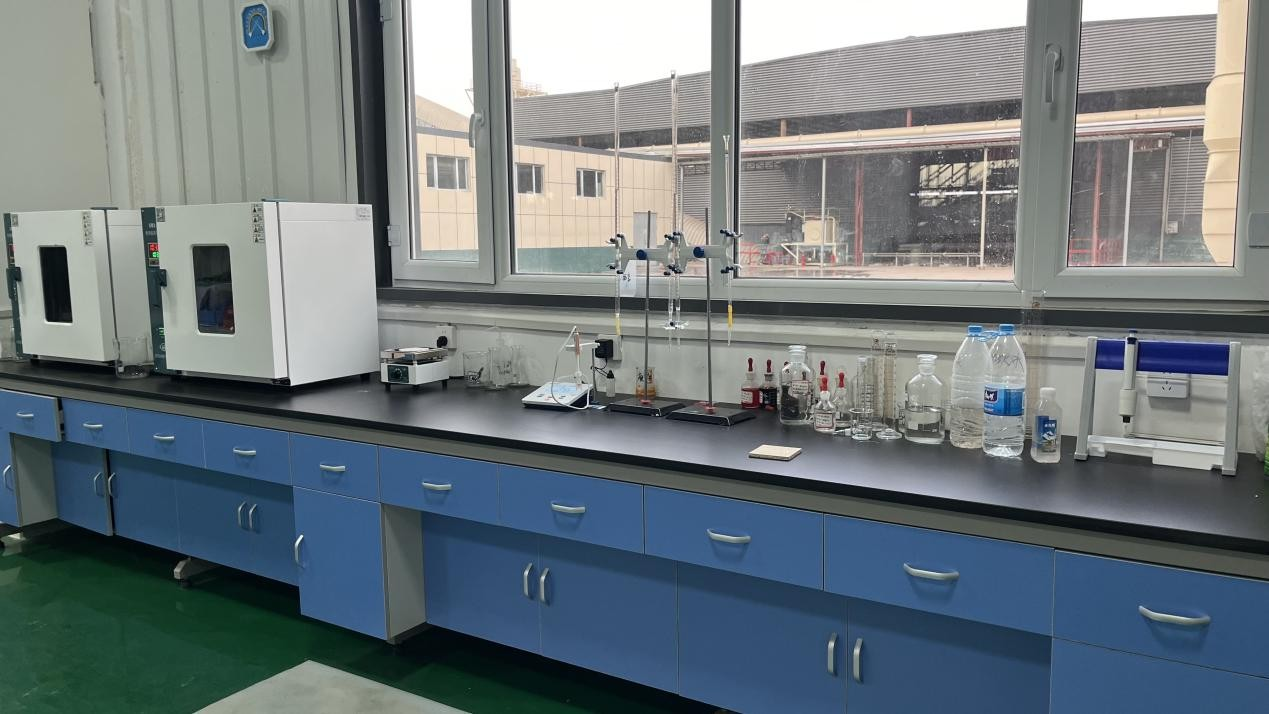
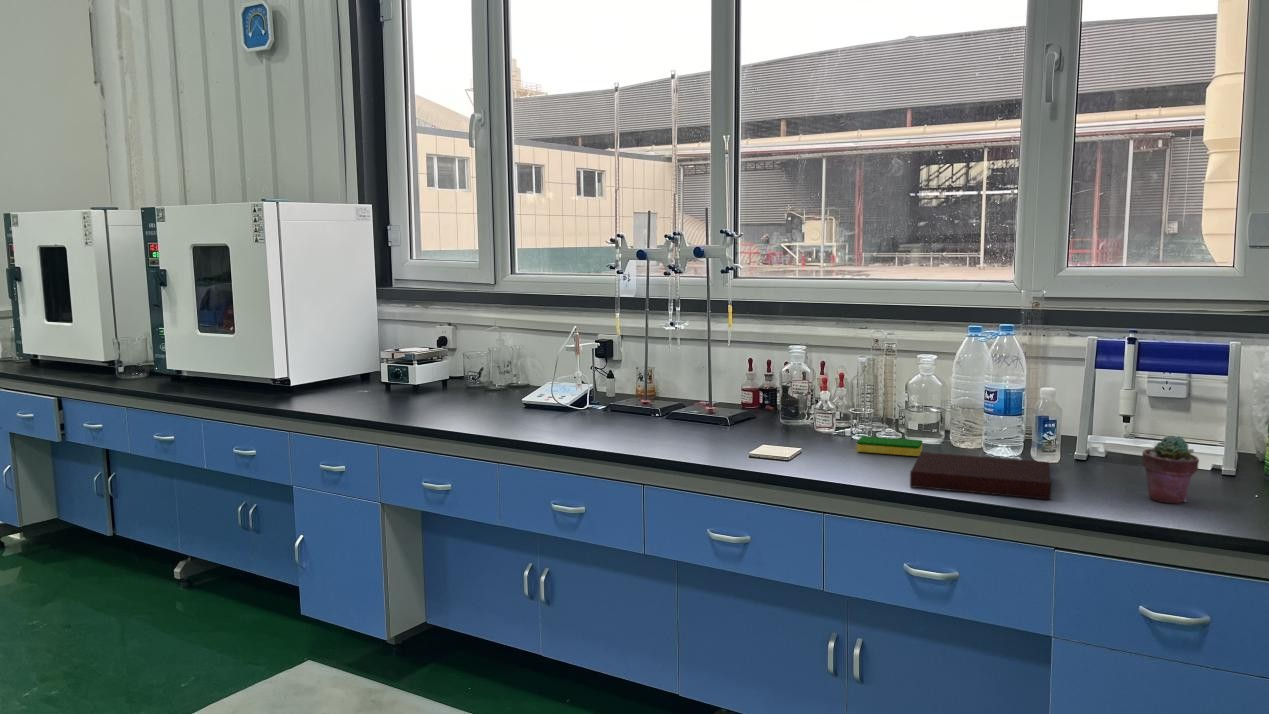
+ dish sponge [856,435,923,457]
+ notebook [909,451,1052,501]
+ potted succulent [1141,434,1200,504]
